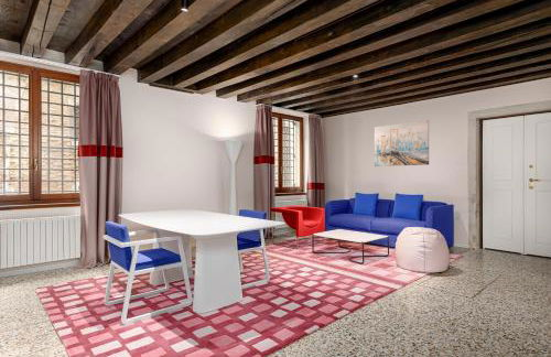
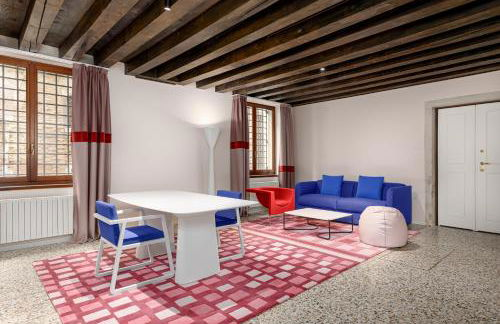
- wall art [374,119,430,167]
